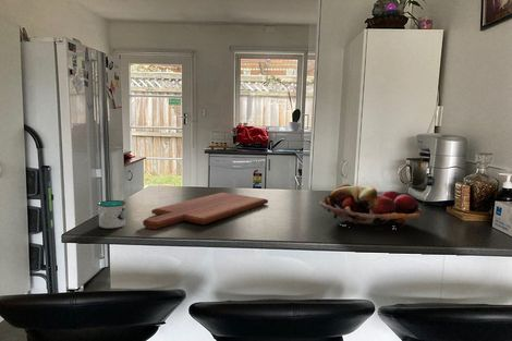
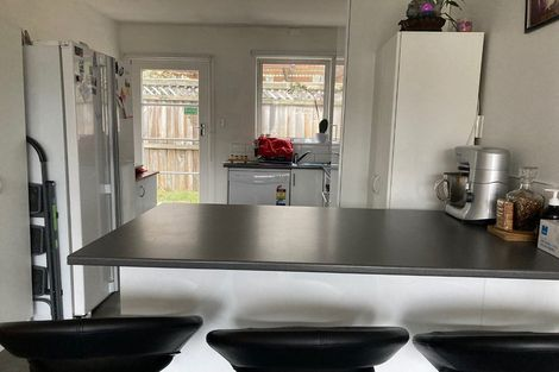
- mug [97,199,126,230]
- cutting board [142,192,269,230]
- fruit basket [318,183,422,231]
